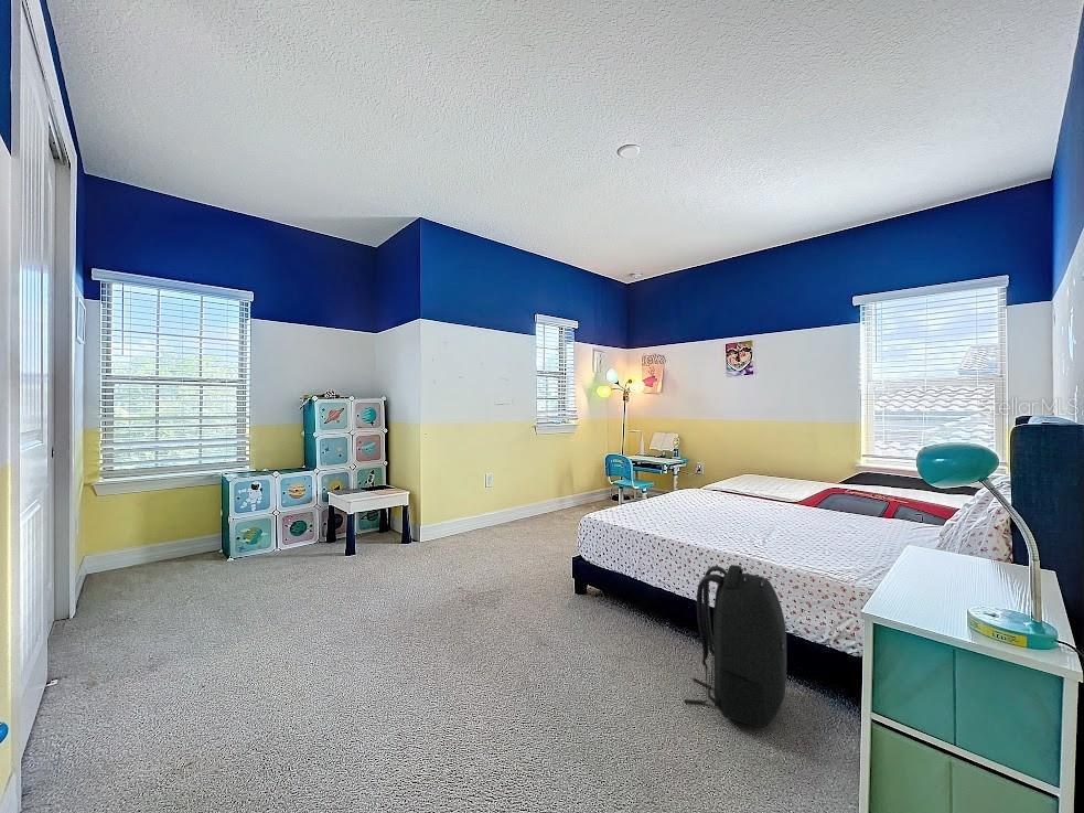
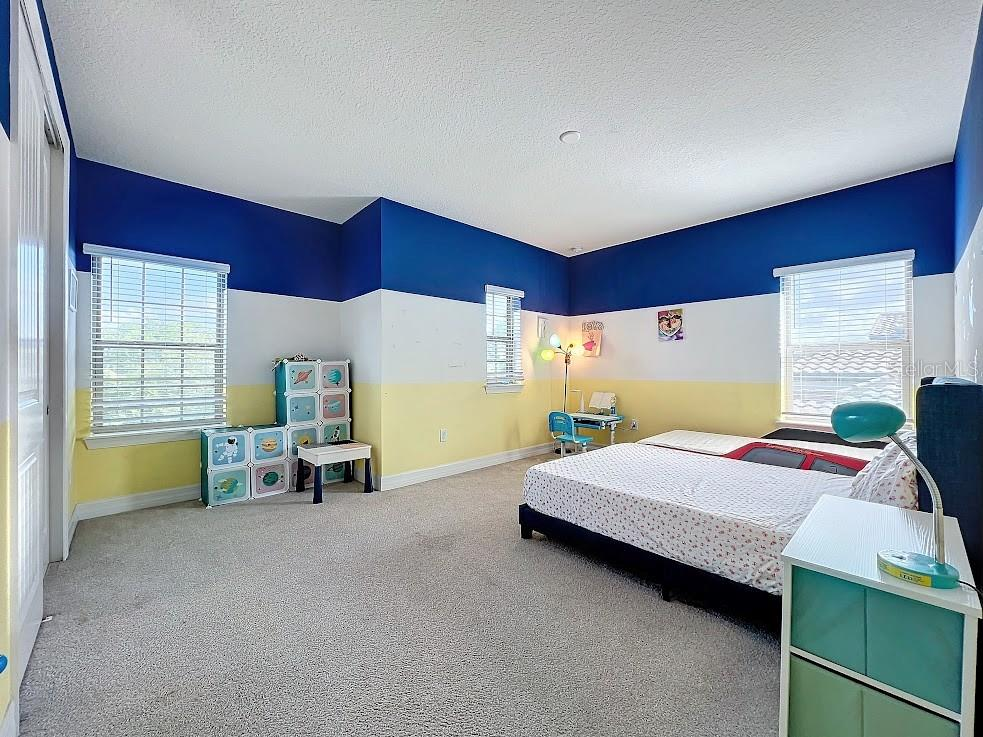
- backpack [683,564,787,727]
